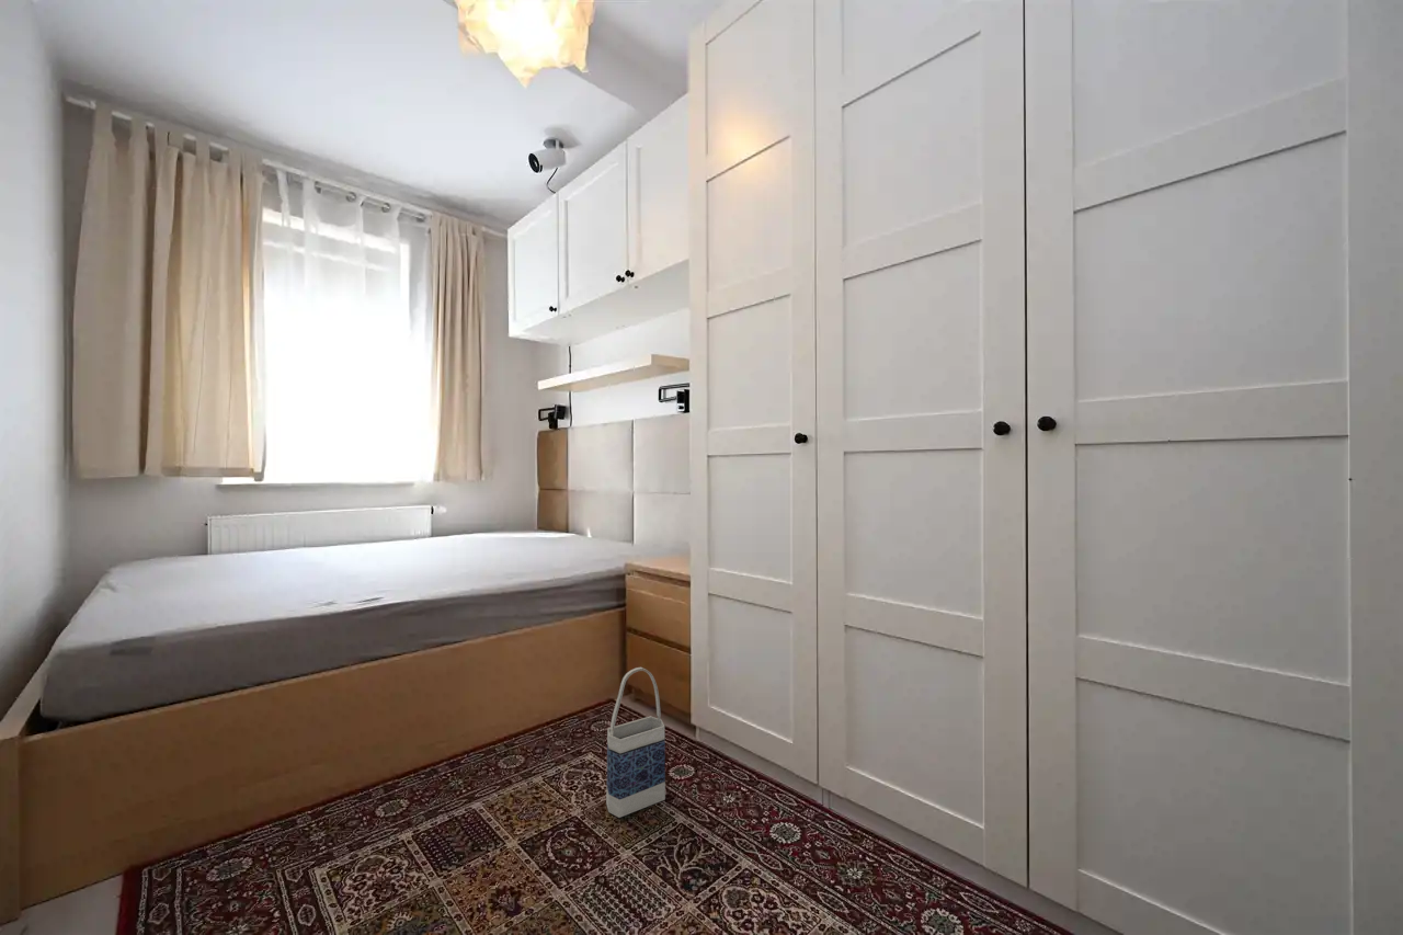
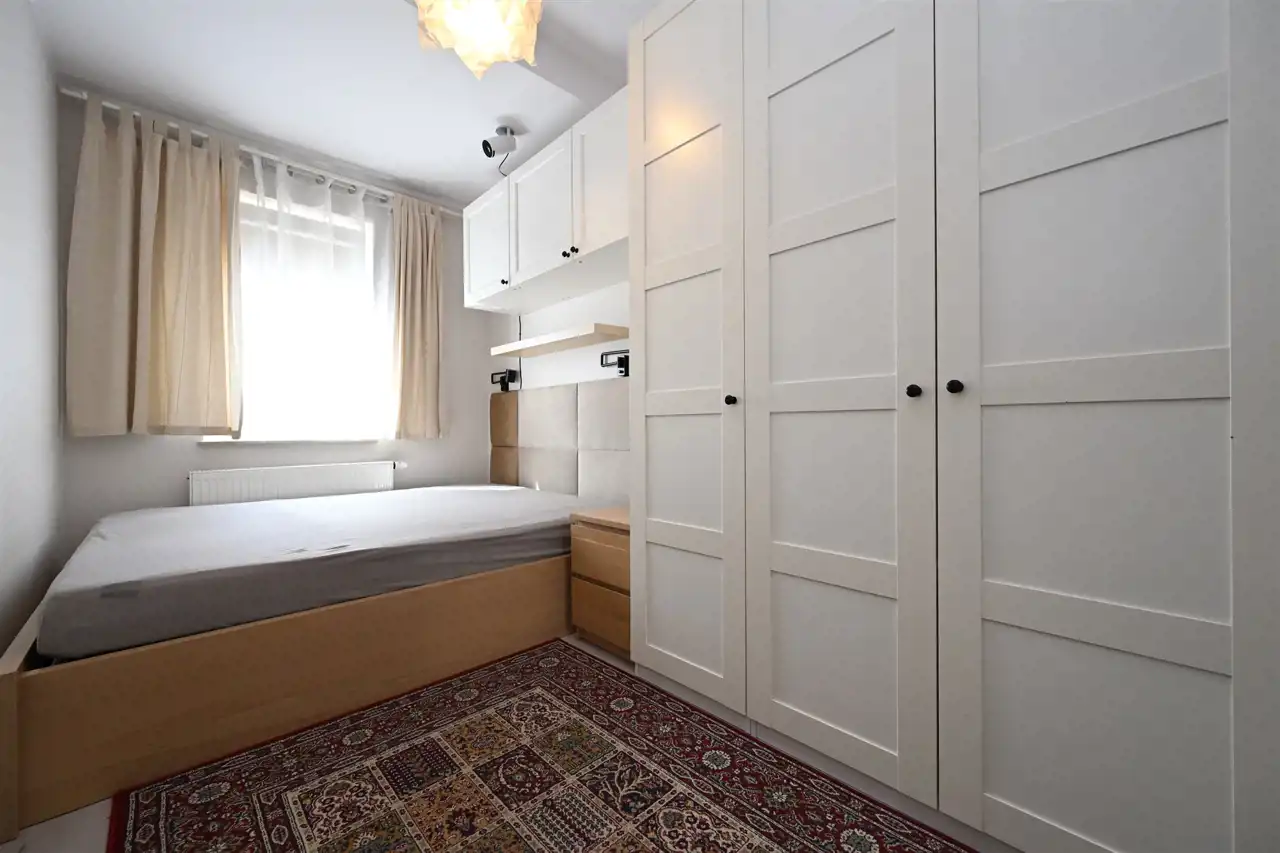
- bag [605,666,666,819]
